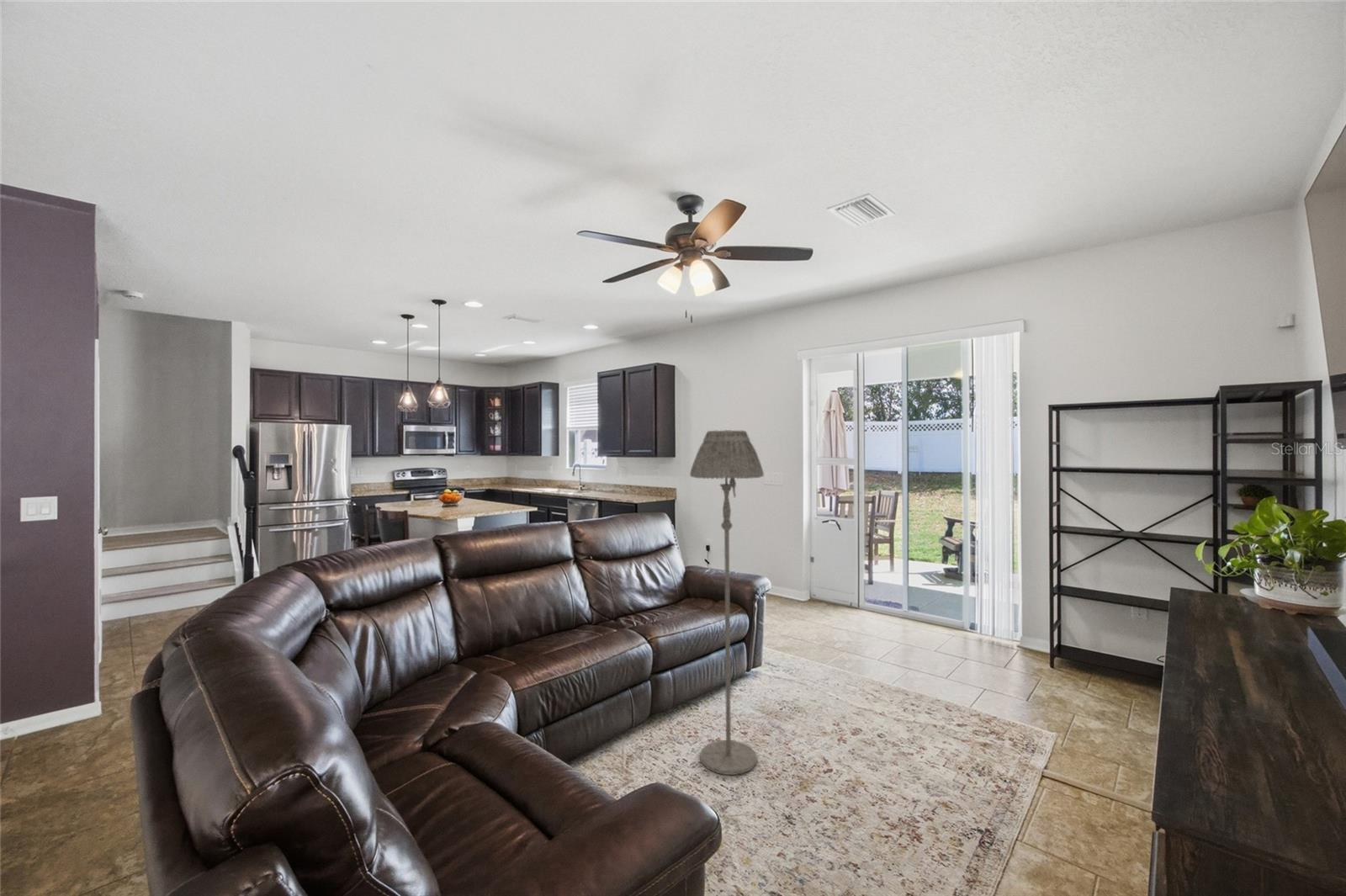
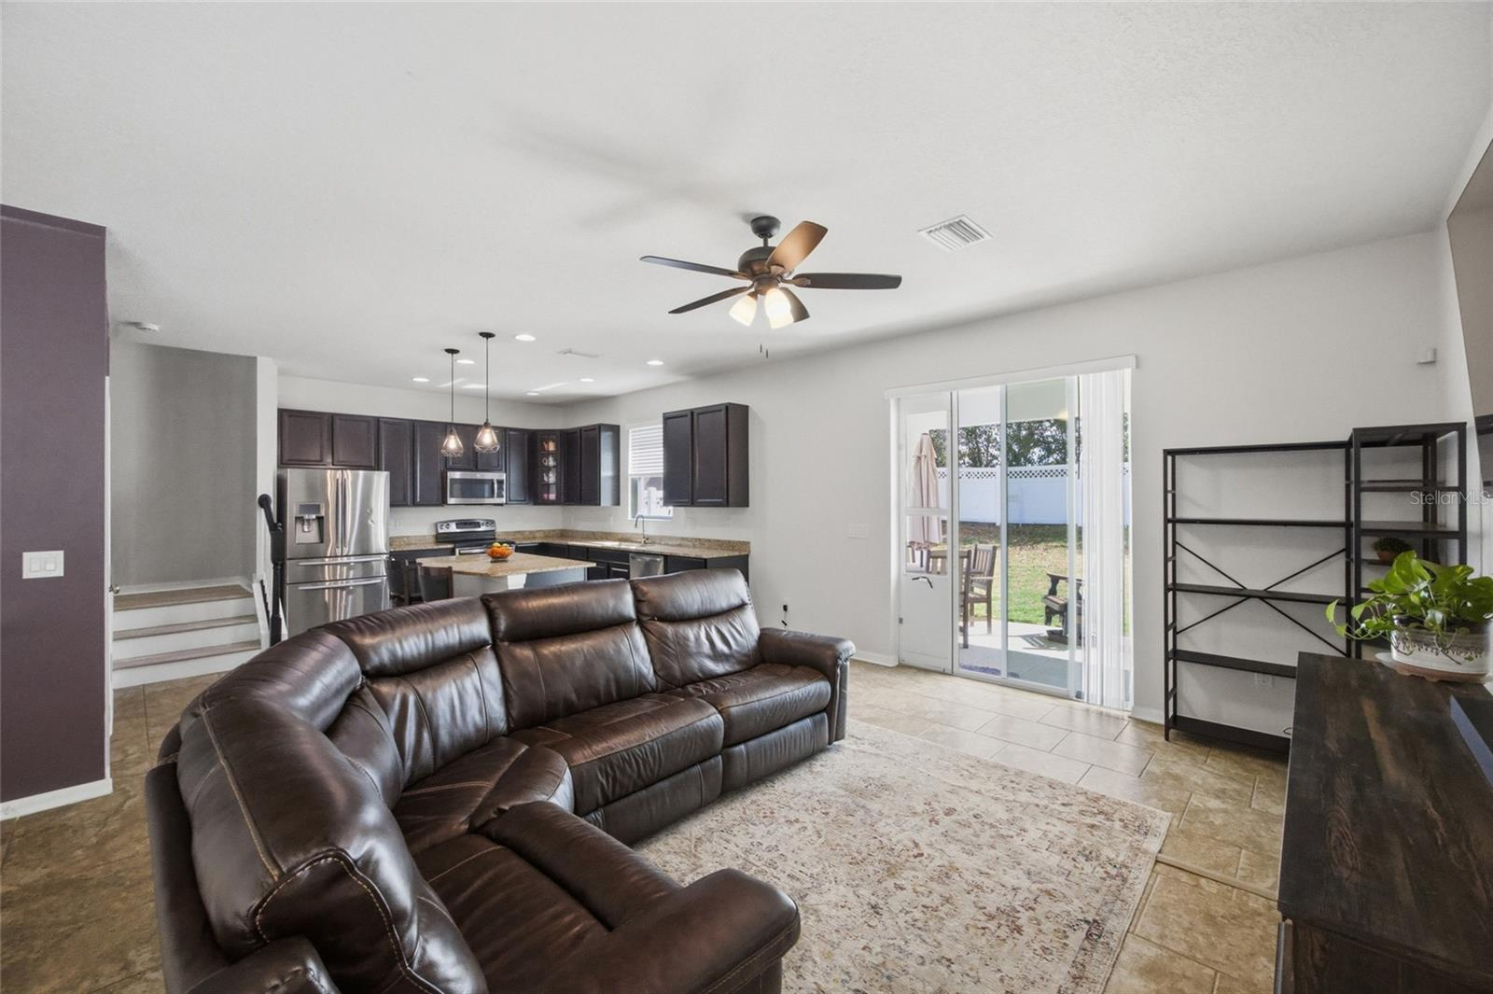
- floor lamp [689,429,765,776]
